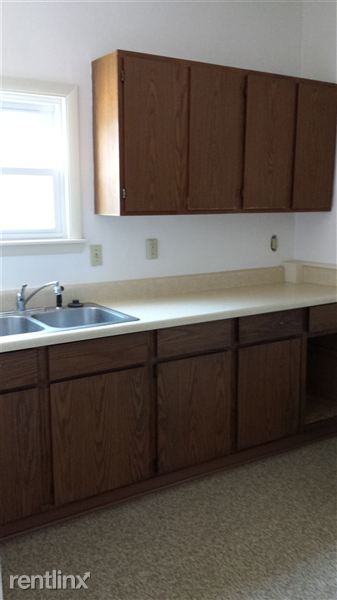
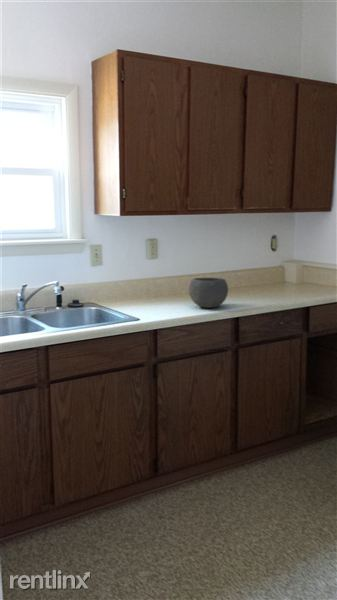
+ bowl [188,277,229,309]
